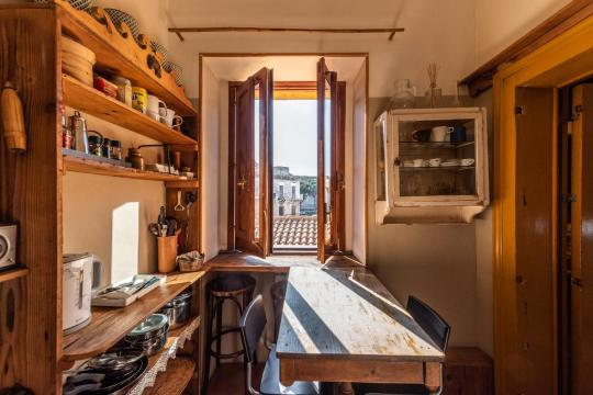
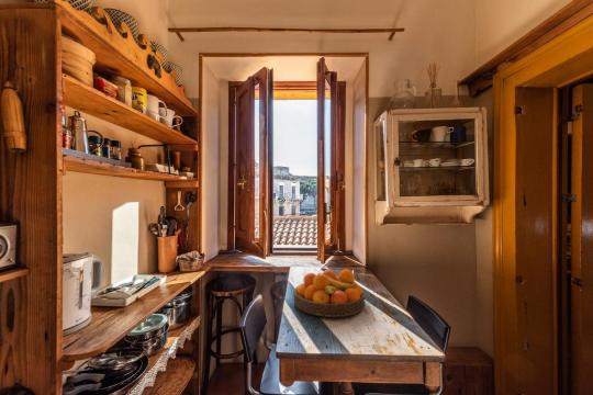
+ fruit bowl [293,268,366,318]
